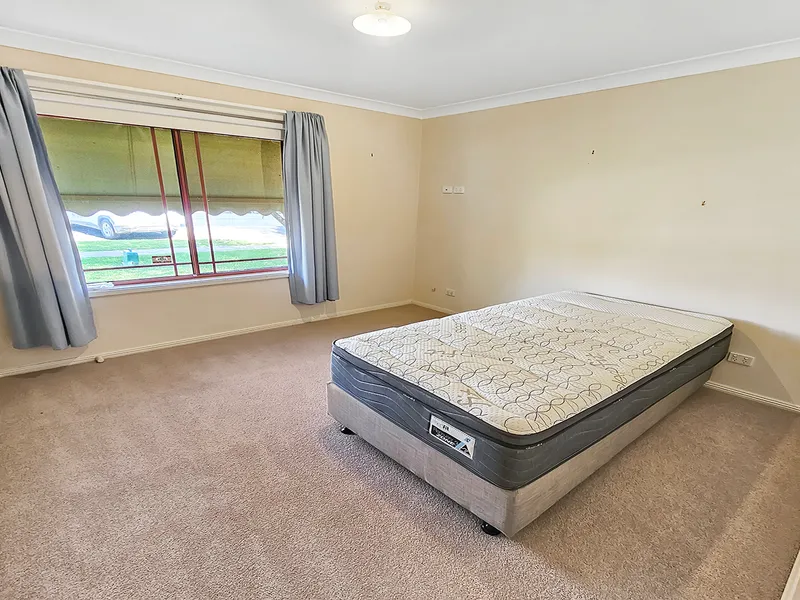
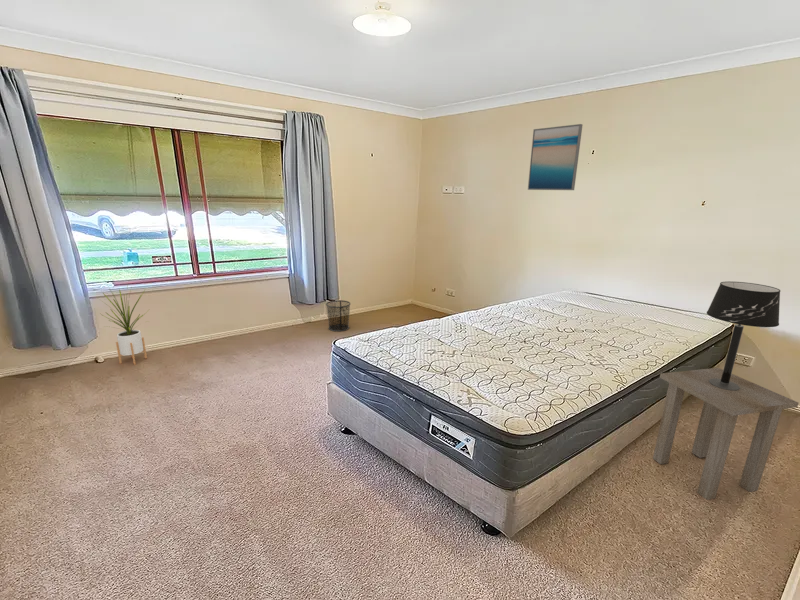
+ wall art [527,123,584,191]
+ waste bin [325,299,352,333]
+ house plant [97,284,149,366]
+ side table [652,367,799,501]
+ table lamp [706,280,781,391]
